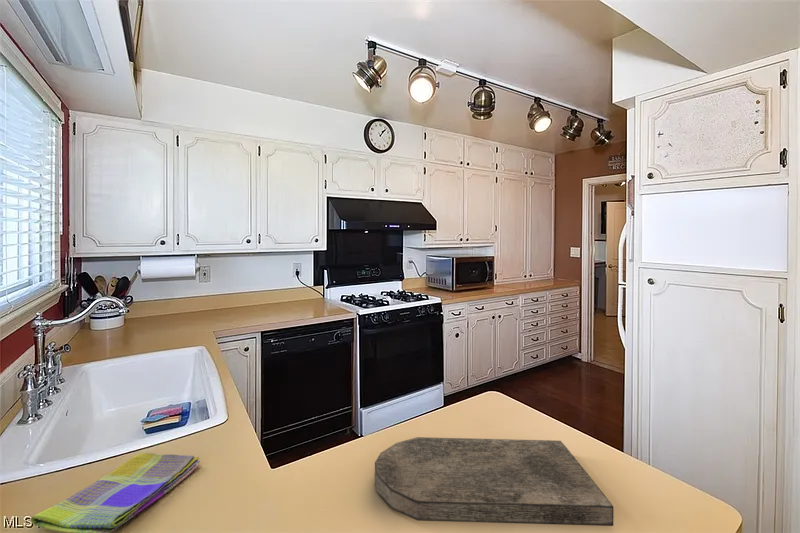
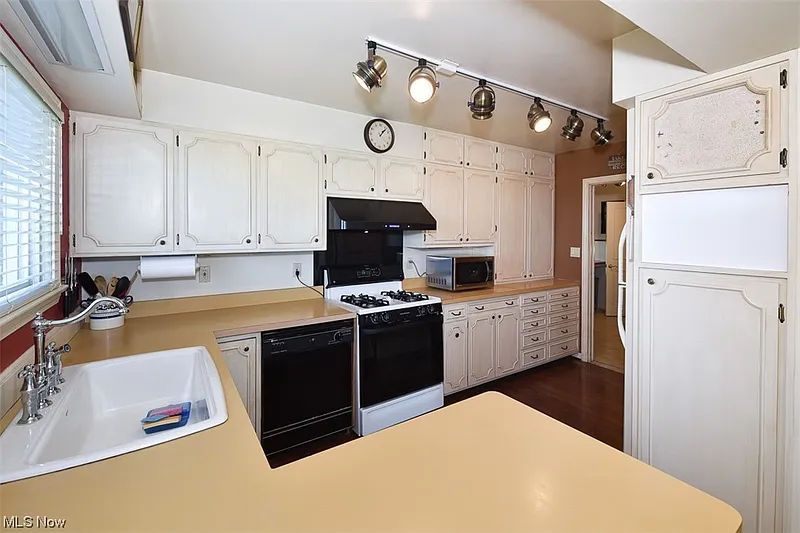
- cutting board [374,436,614,527]
- dish towel [30,452,201,533]
